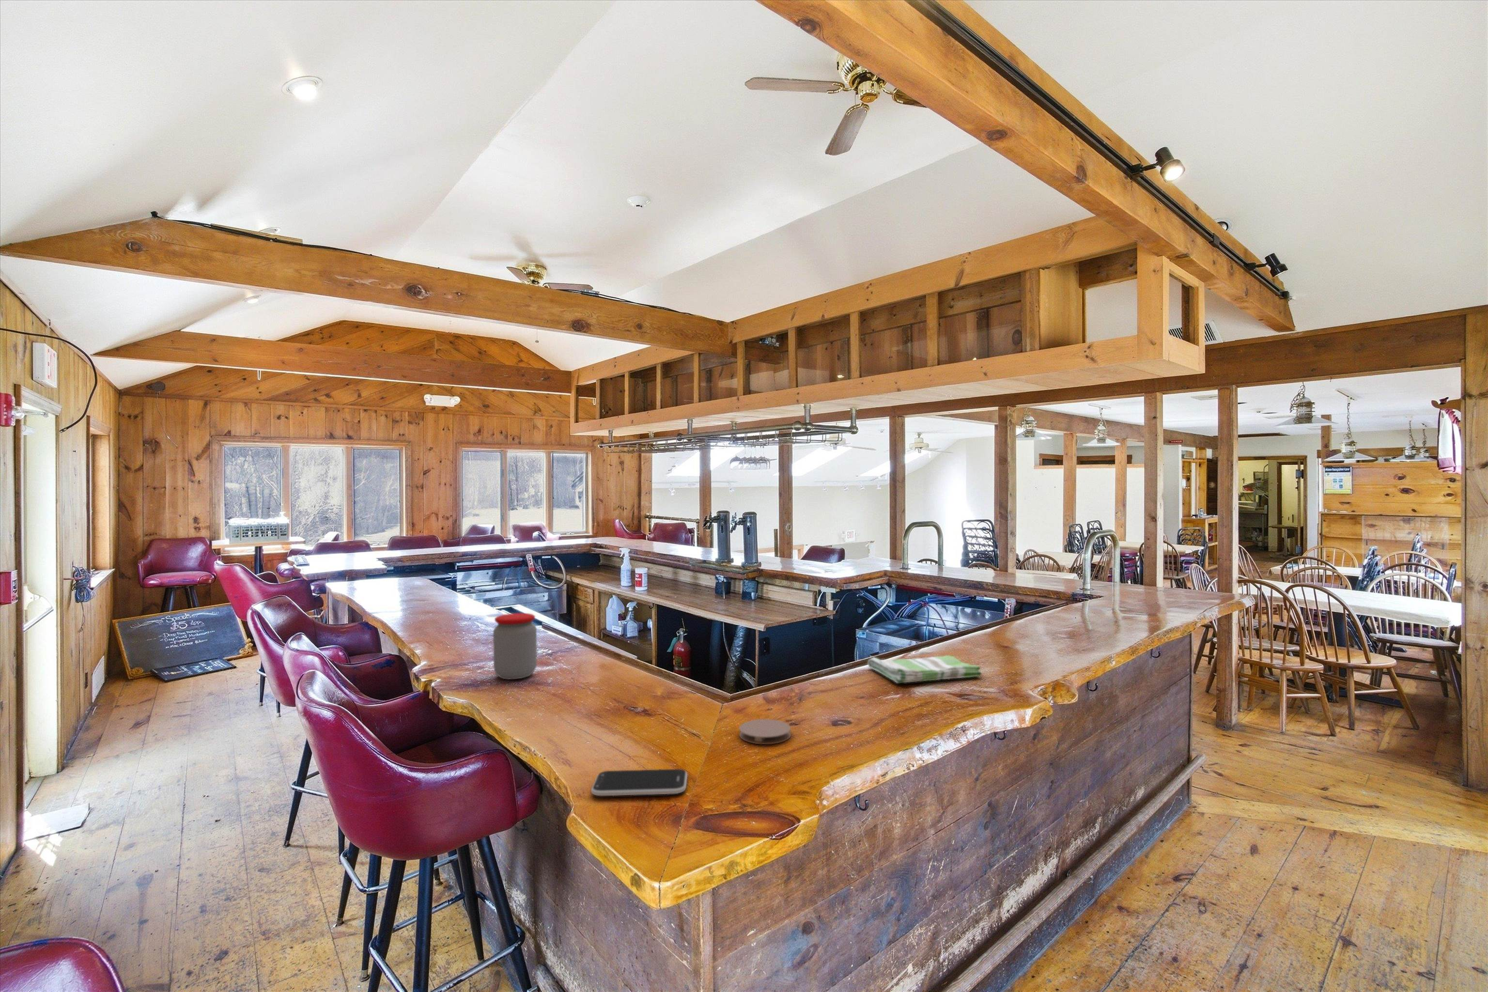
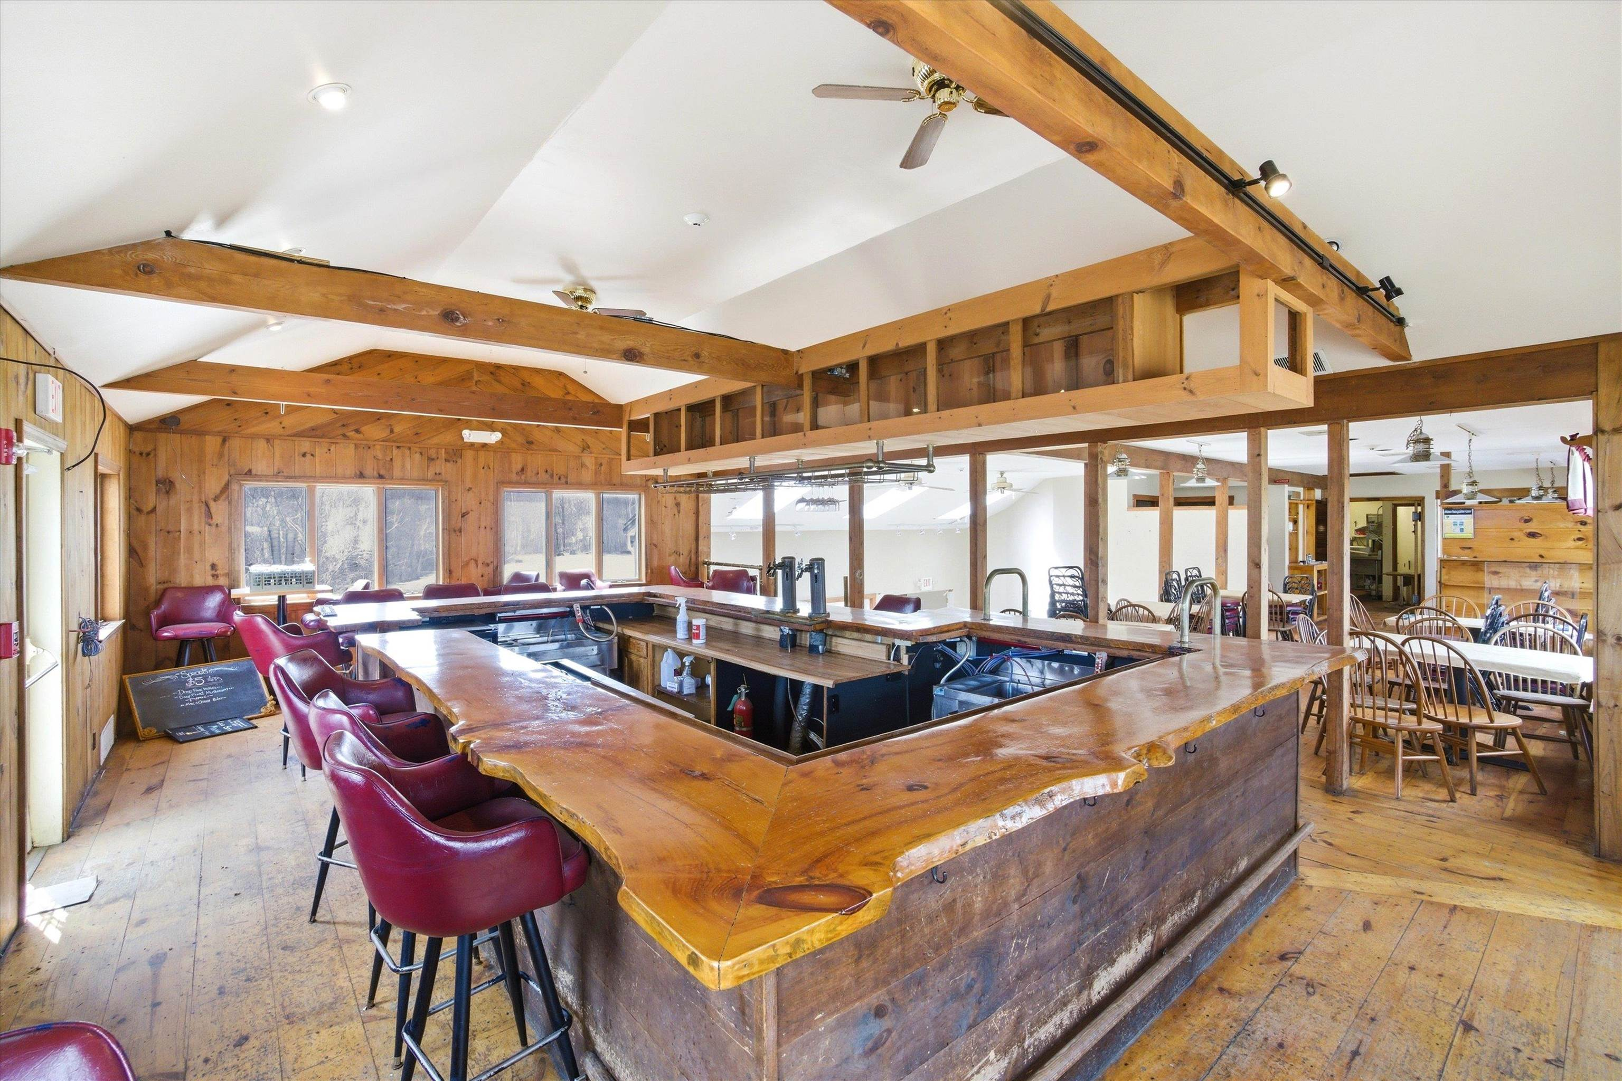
- jar [493,612,538,680]
- coaster [738,719,792,745]
- smartphone [590,768,688,796]
- dish towel [867,654,982,683]
